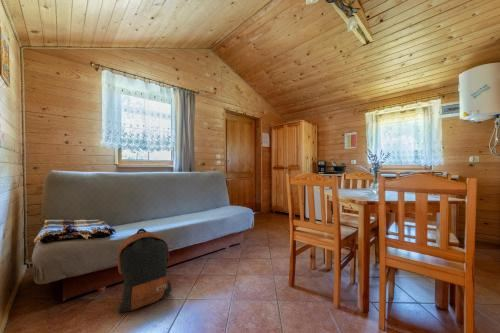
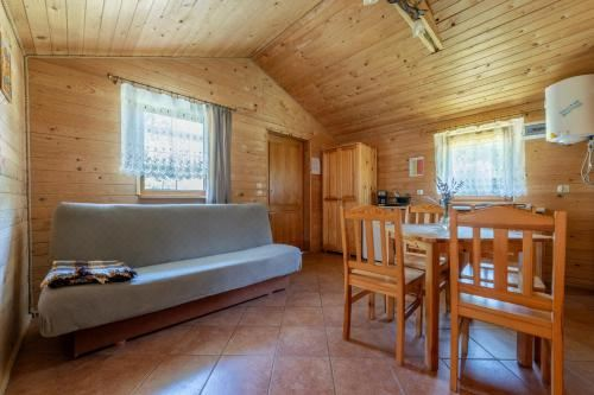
- backpack [116,228,172,313]
